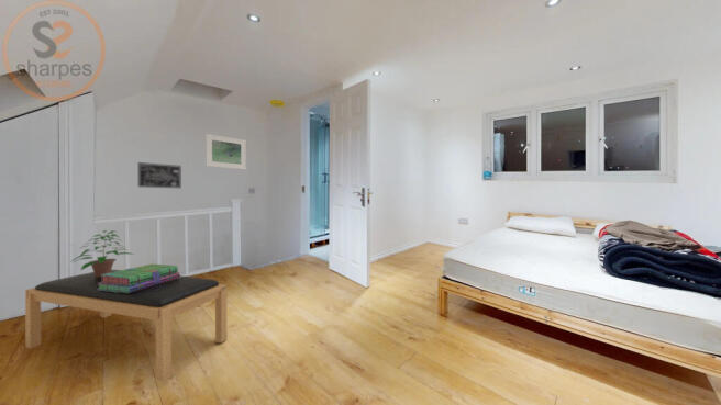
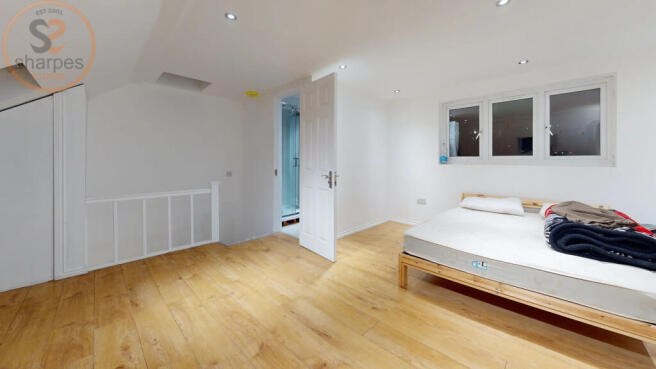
- potted plant [69,229,134,278]
- stack of books [98,262,181,293]
- bench [24,269,228,382]
- wall art [137,161,182,189]
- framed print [204,133,247,170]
